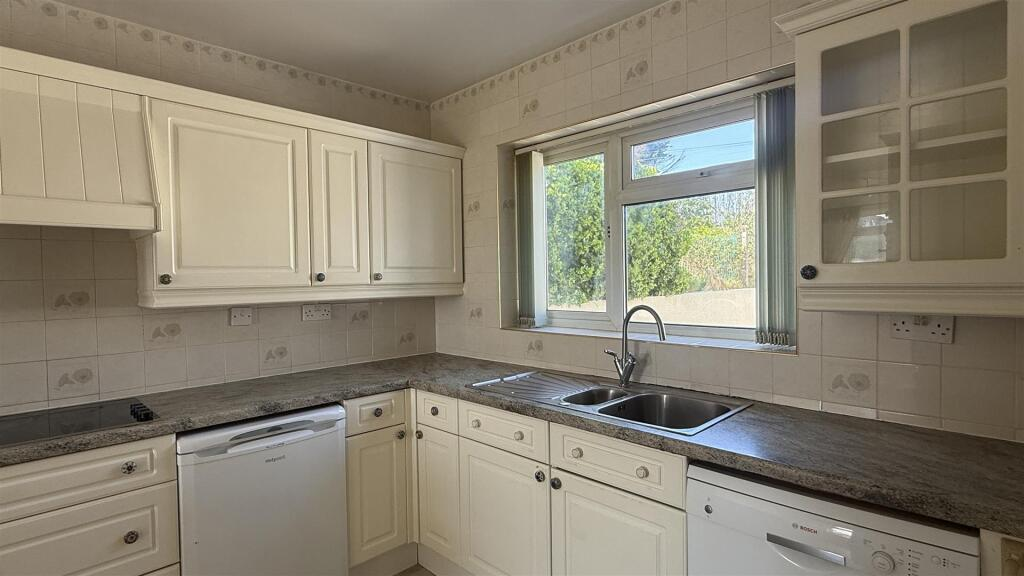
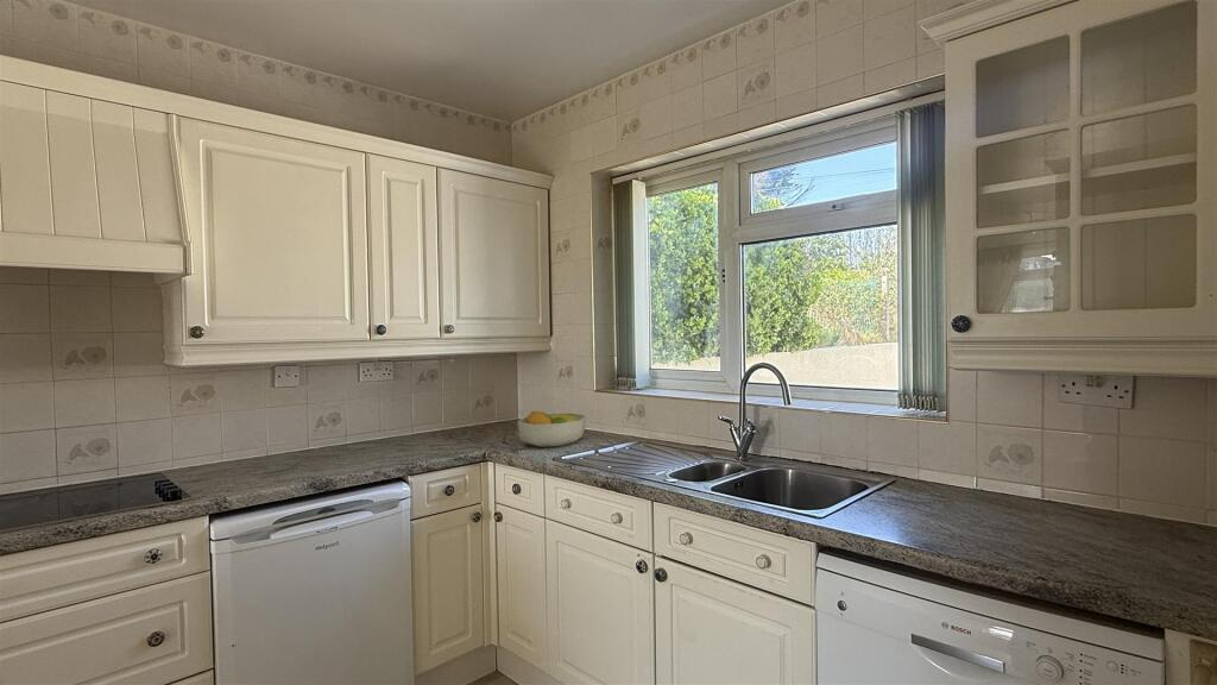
+ fruit bowl [517,410,587,448]
